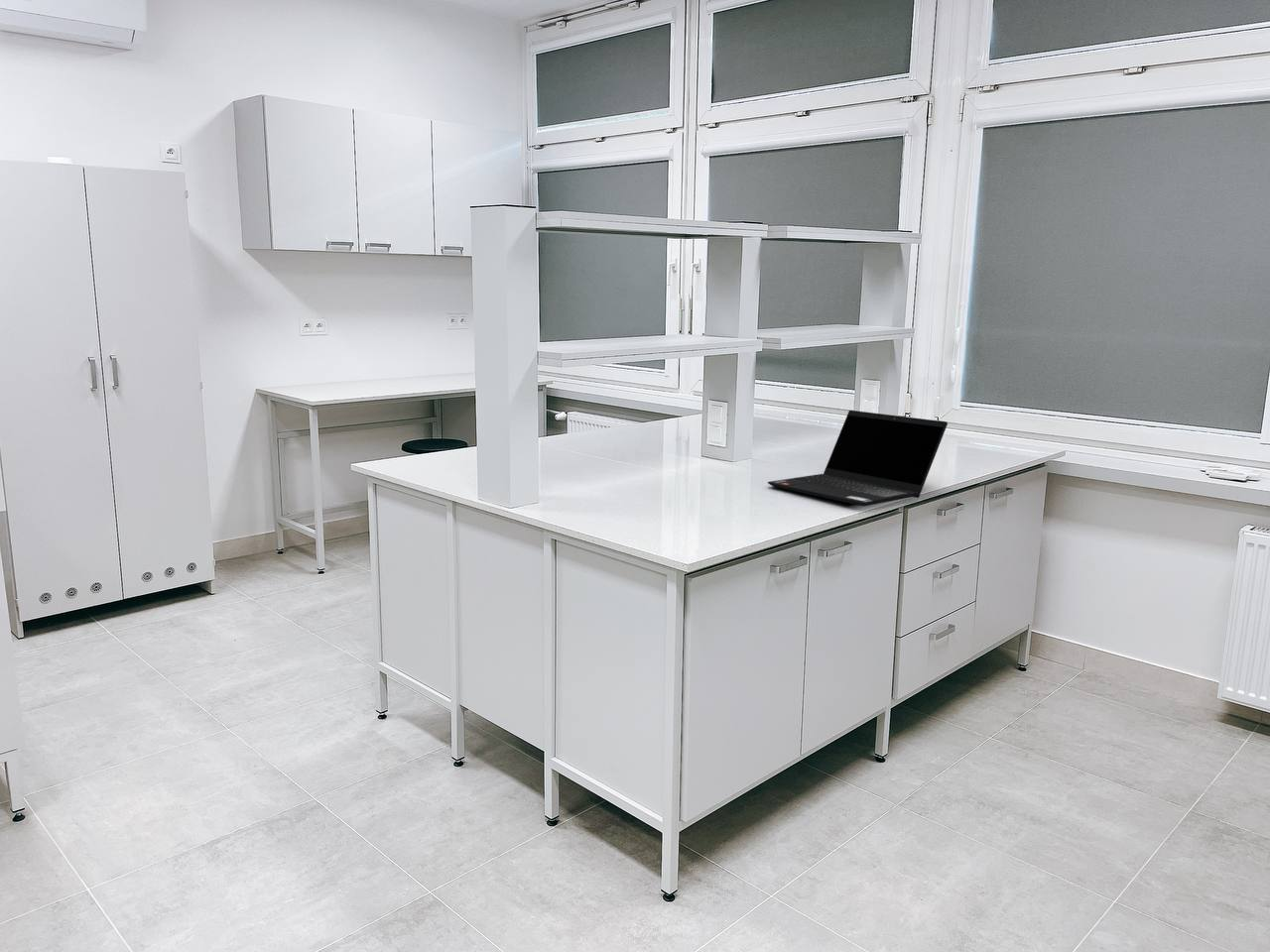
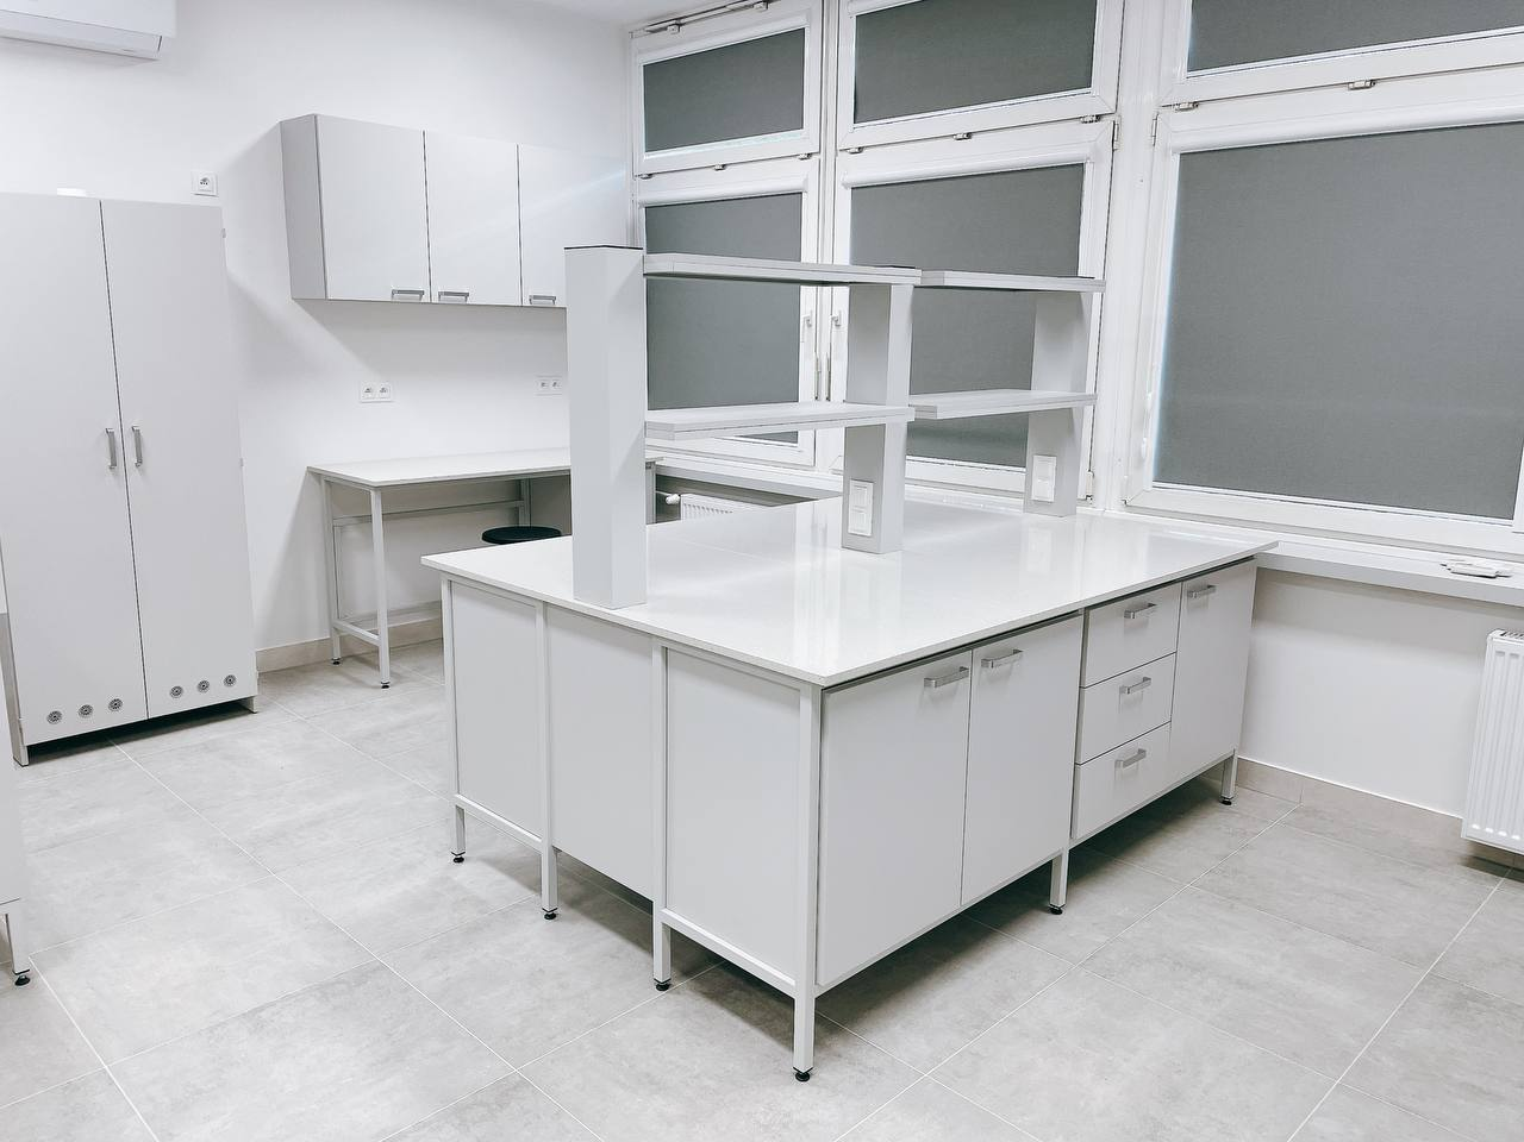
- laptop computer [767,410,949,507]
